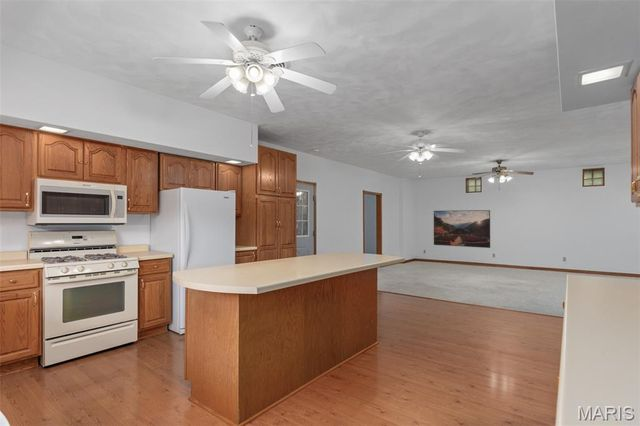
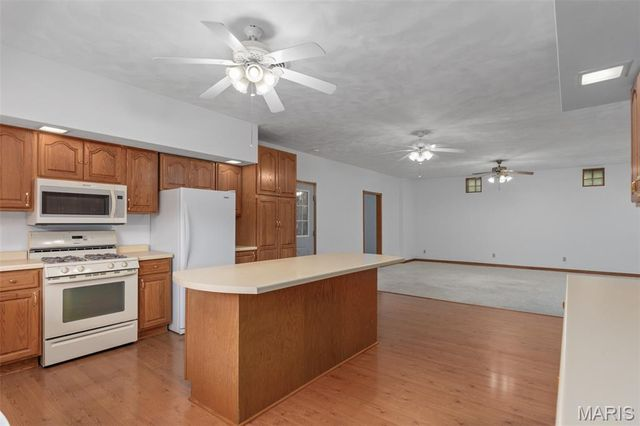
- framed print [433,209,491,249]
